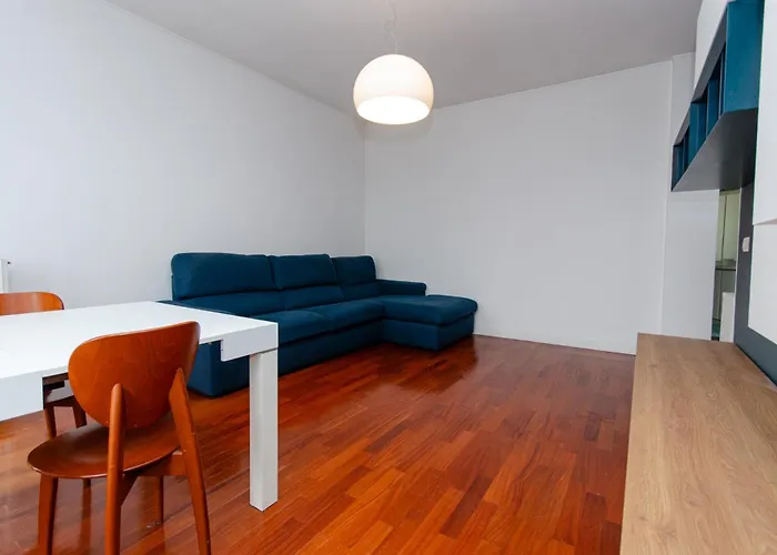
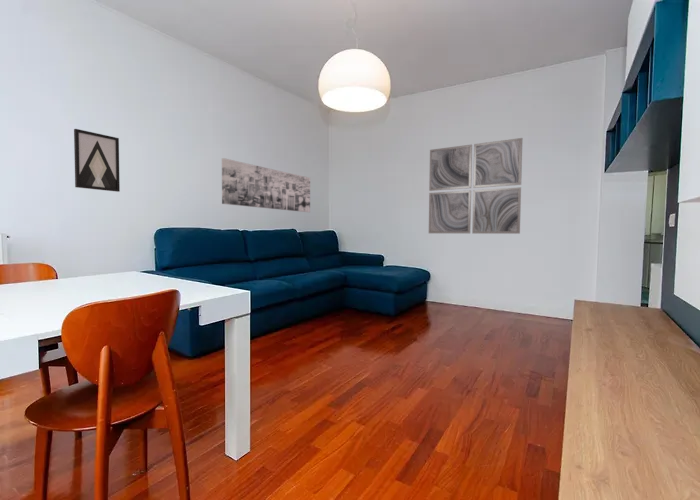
+ wall art [221,157,311,213]
+ wall art [73,128,121,193]
+ wall art [428,137,523,235]
